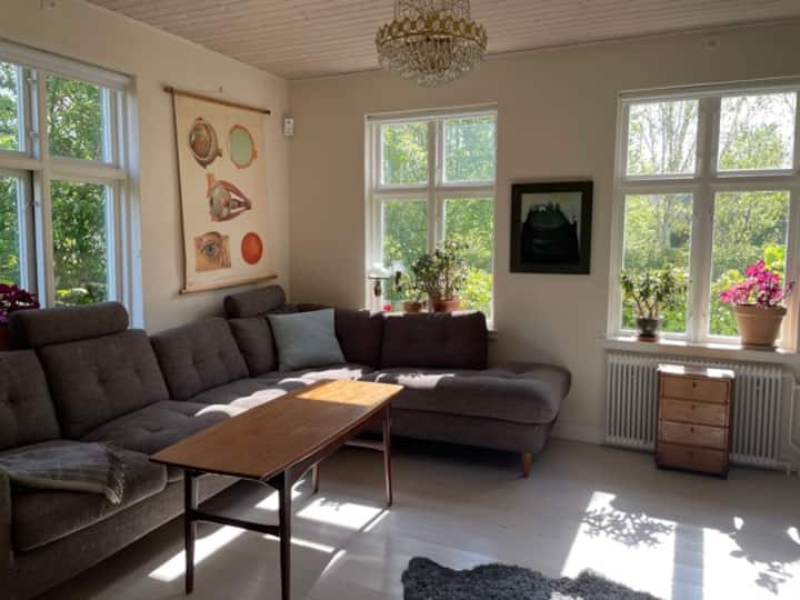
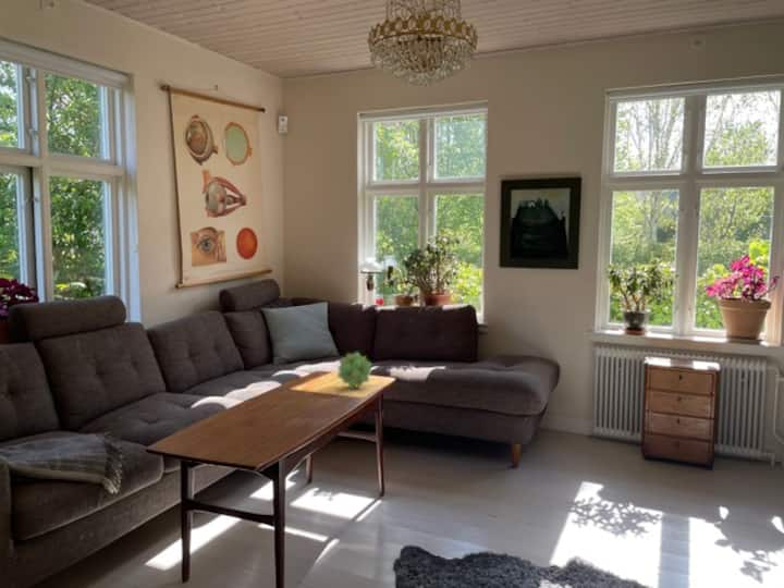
+ decorative ball [336,351,372,389]
